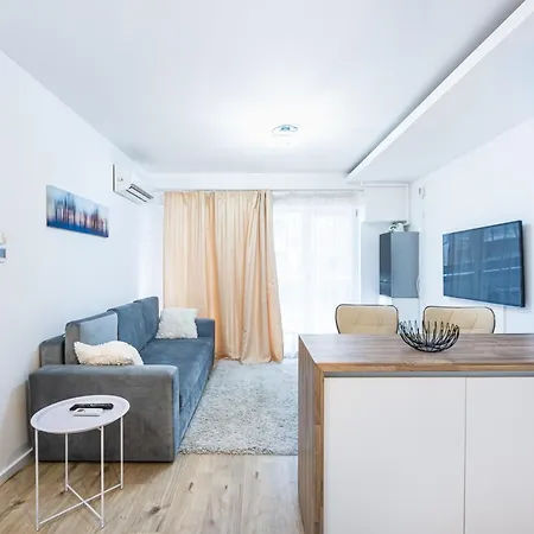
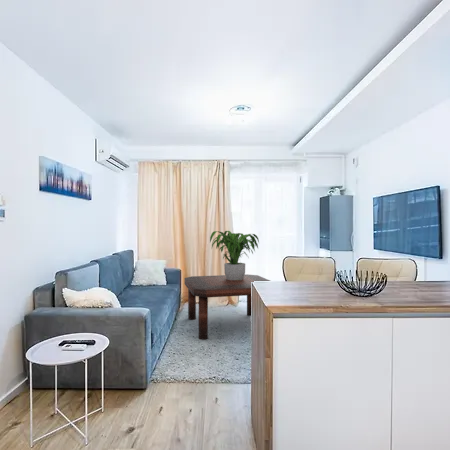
+ potted plant [209,230,260,280]
+ coffee table [184,273,271,341]
